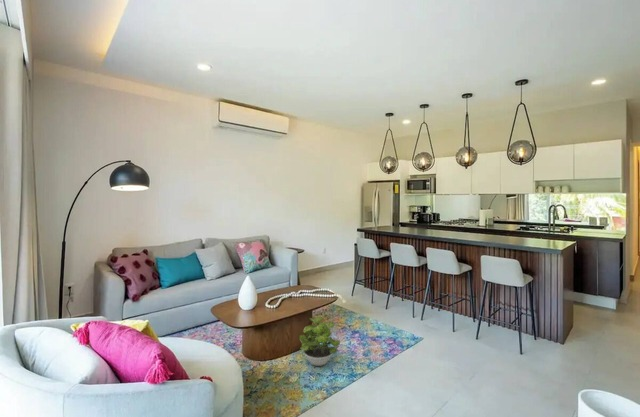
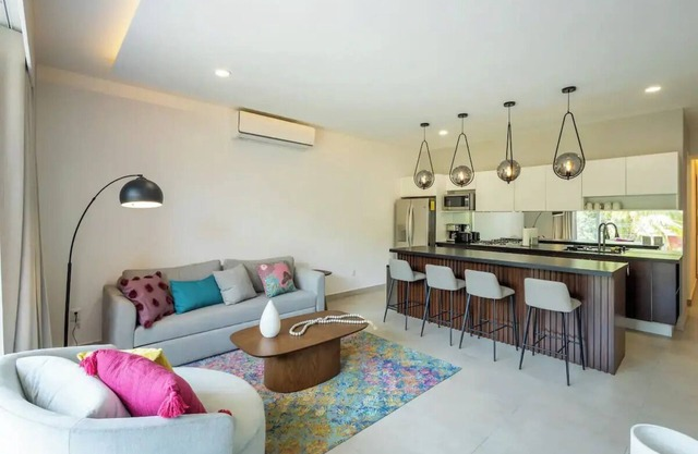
- potted plant [298,316,341,367]
